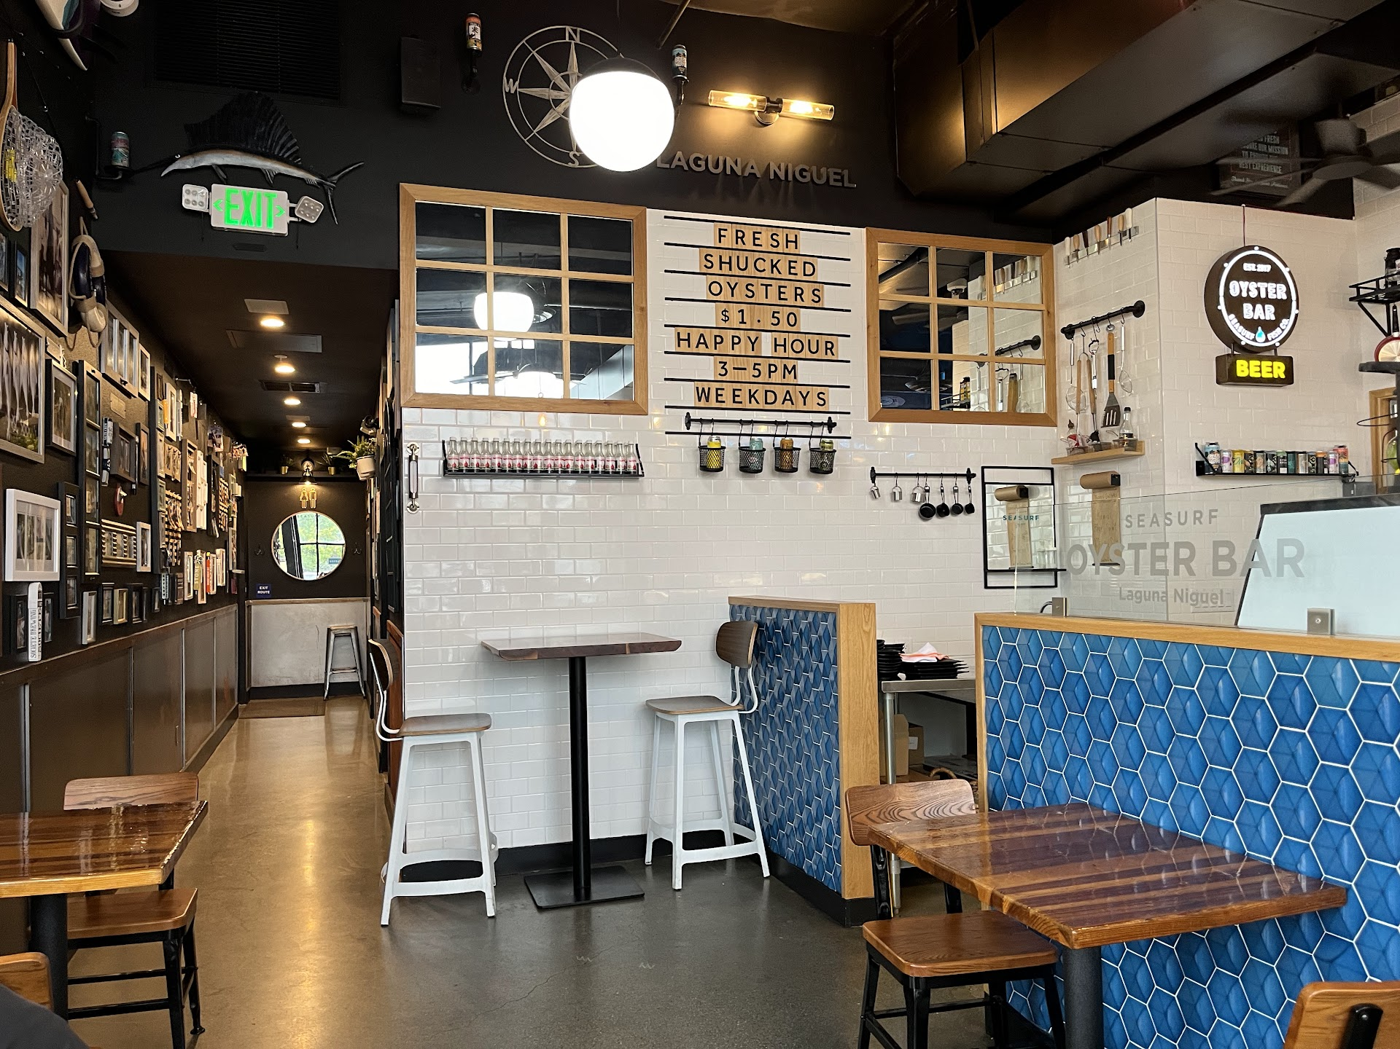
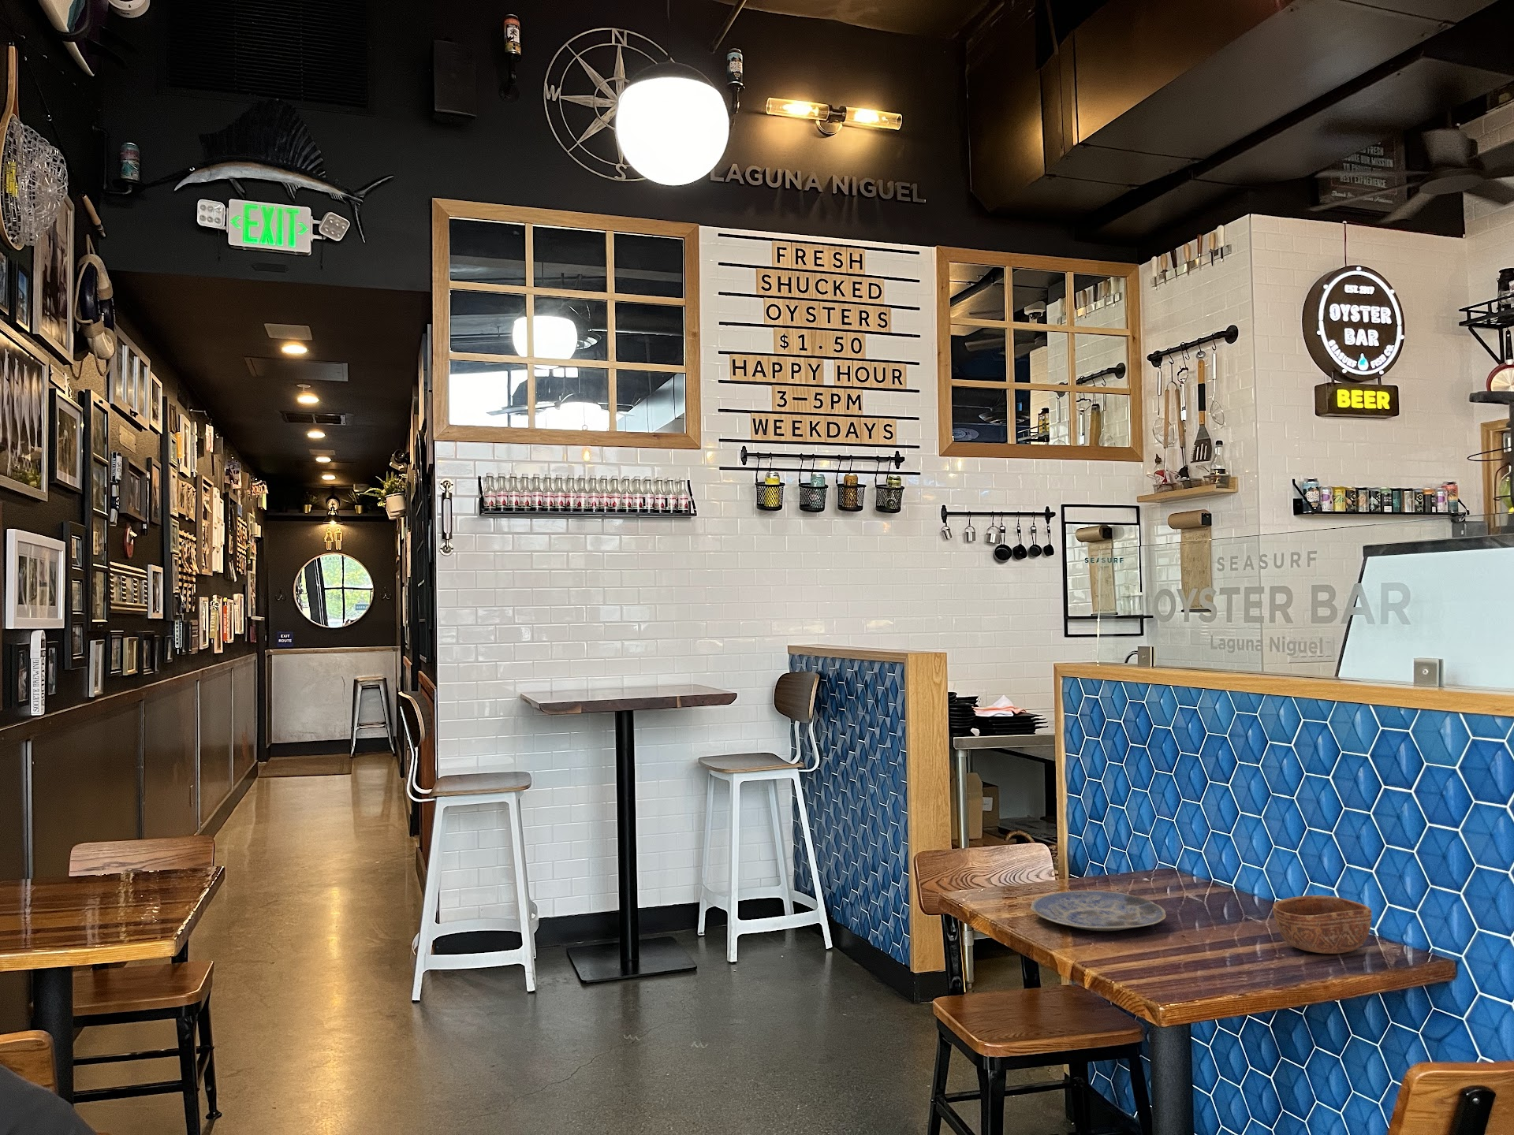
+ bowl [1272,894,1372,955]
+ plate [1030,889,1167,931]
